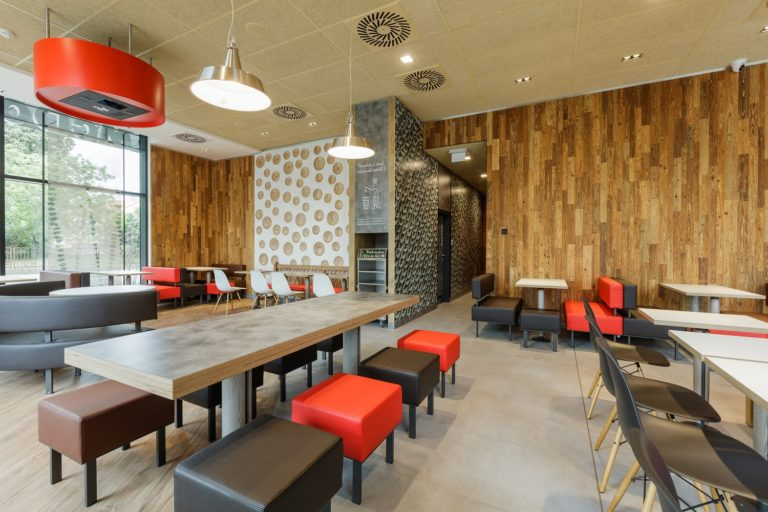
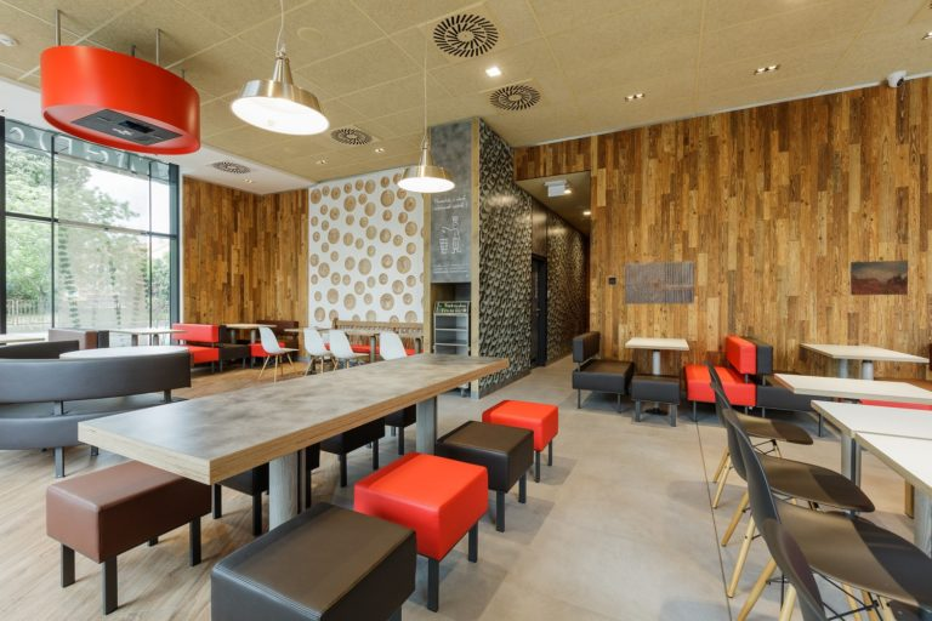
+ wall art [849,260,909,296]
+ wall art [624,260,695,306]
